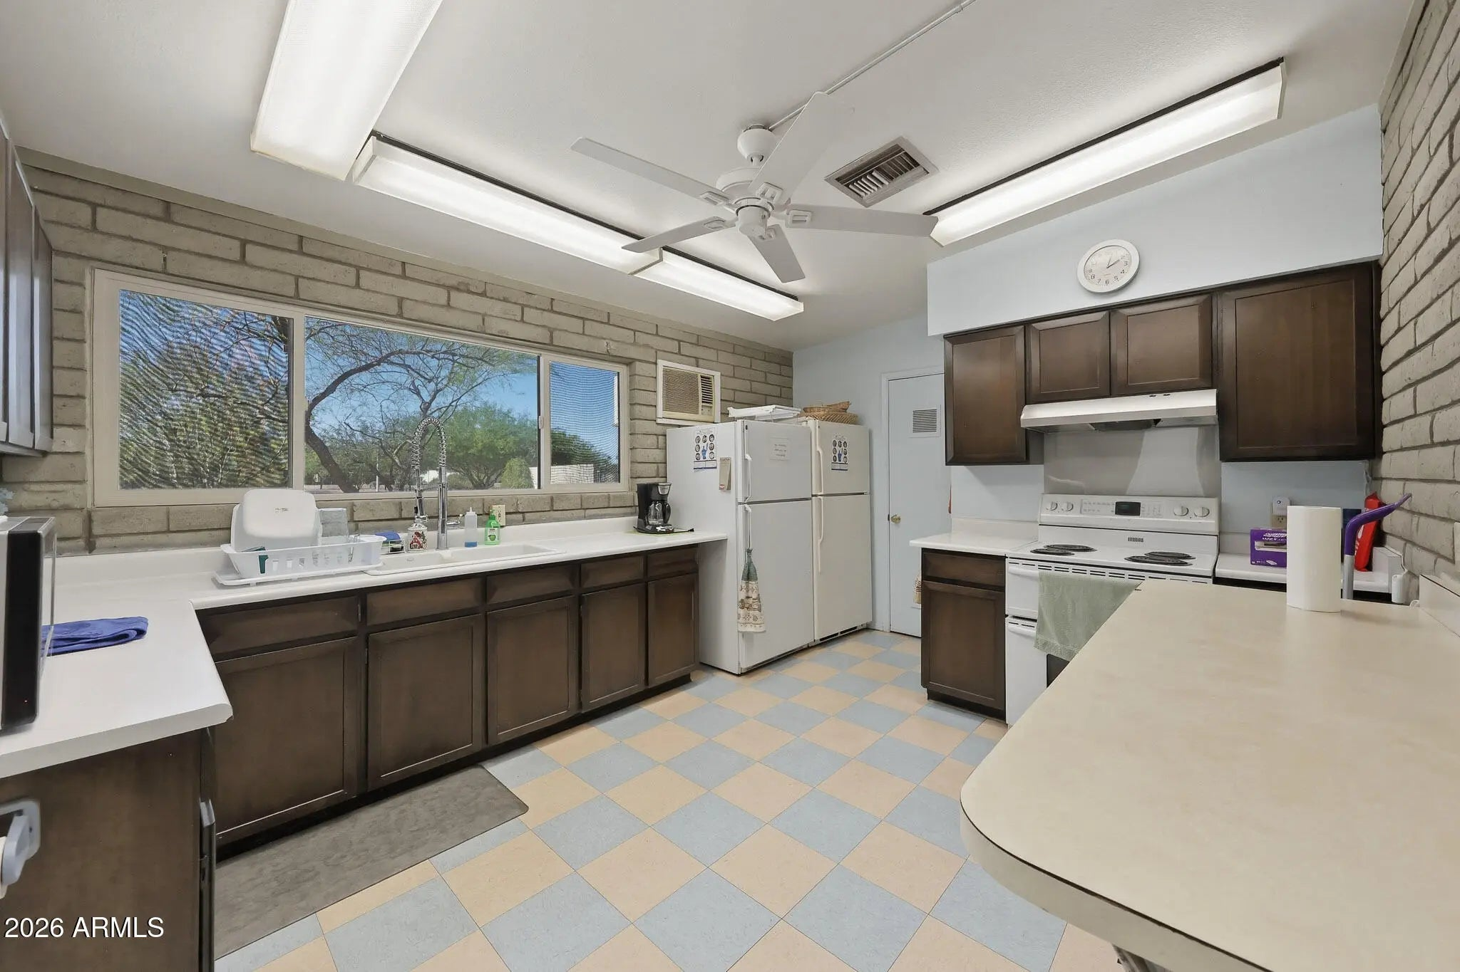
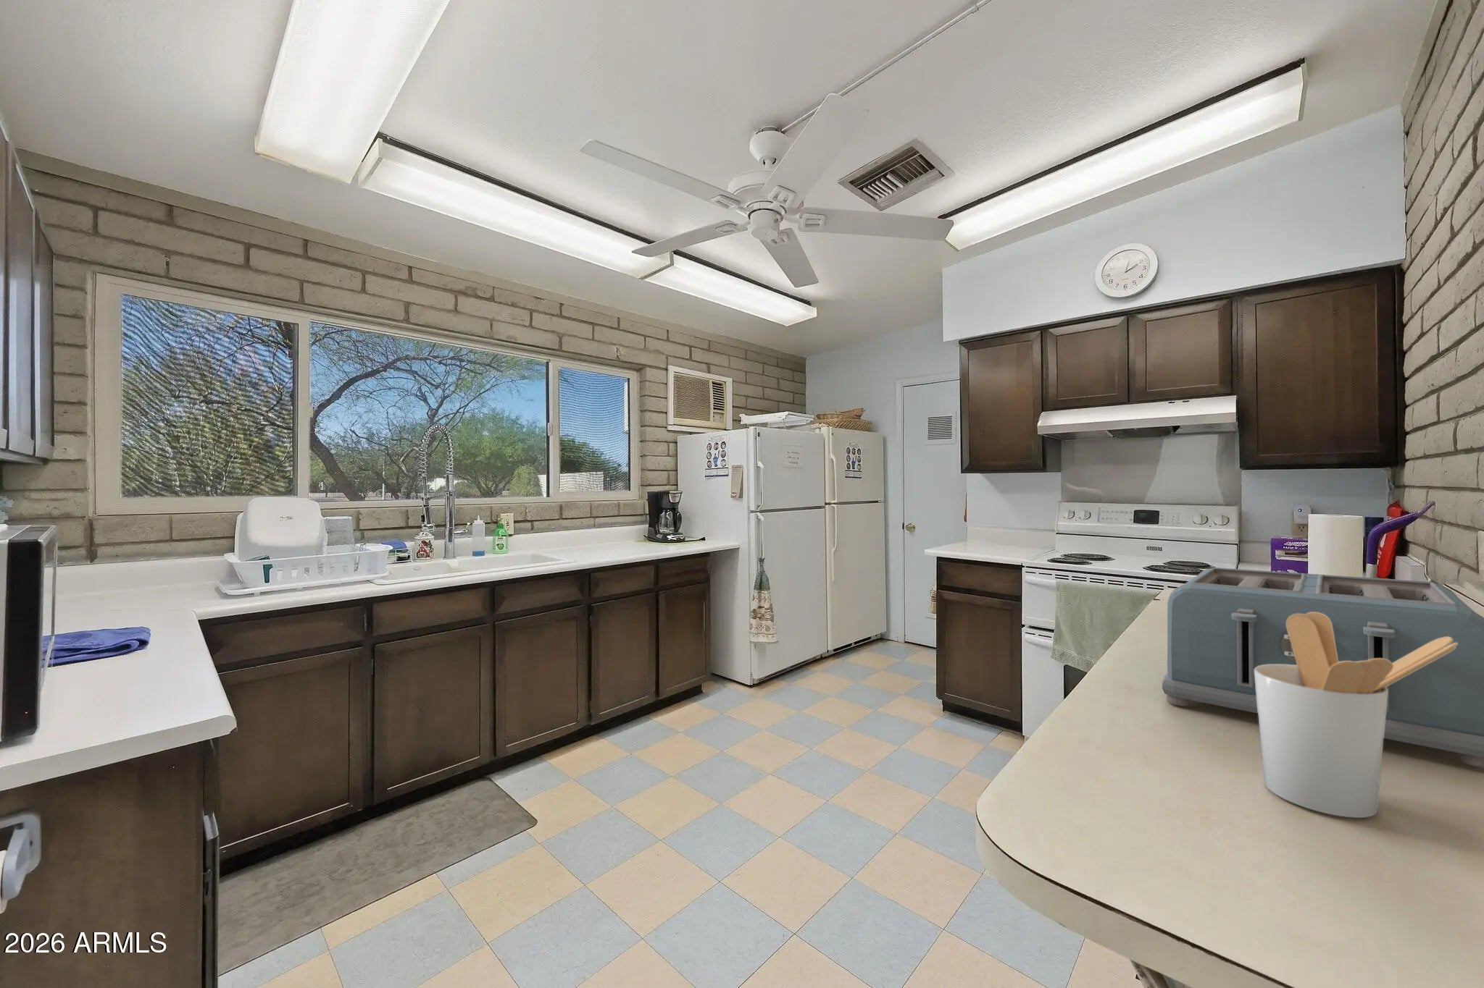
+ toaster [1162,567,1484,769]
+ utensil holder [1255,612,1458,818]
